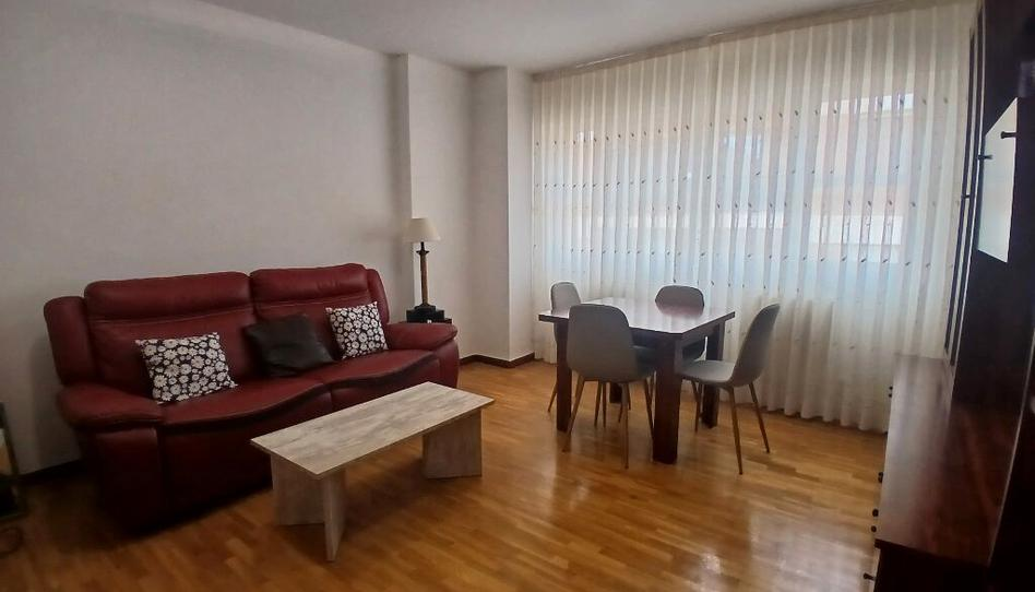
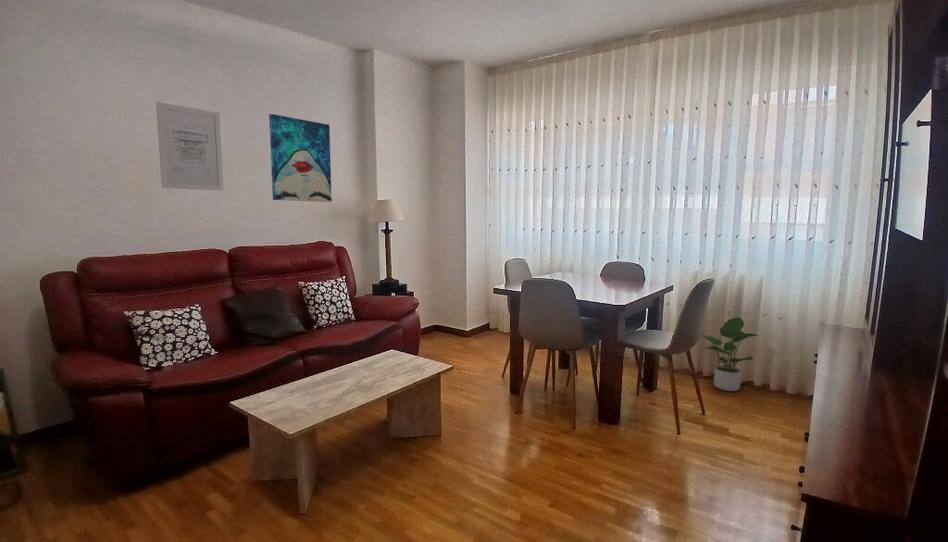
+ wall art [155,101,224,192]
+ wall art [268,113,332,203]
+ potted plant [701,316,760,392]
